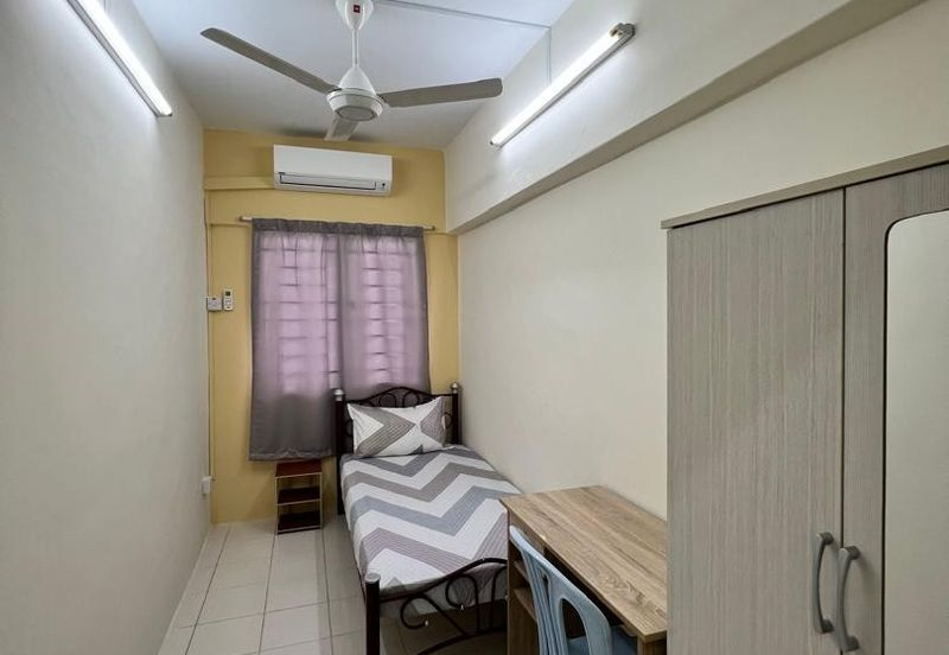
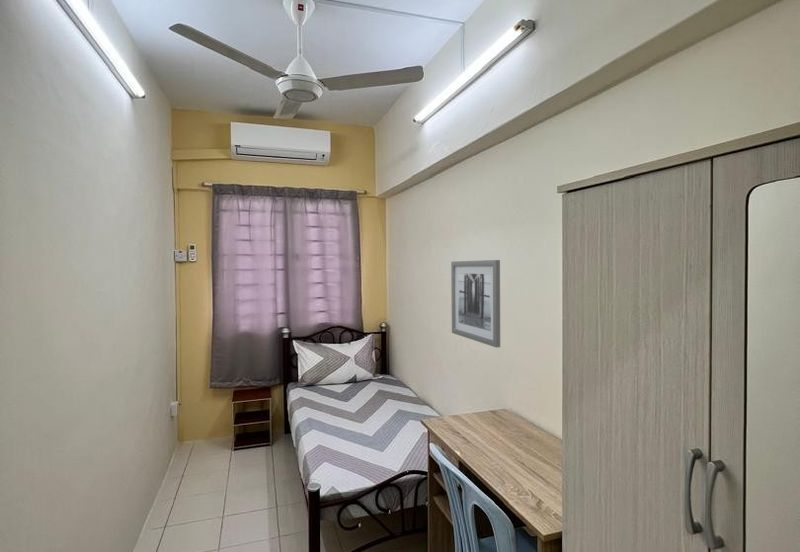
+ wall art [450,259,501,349]
